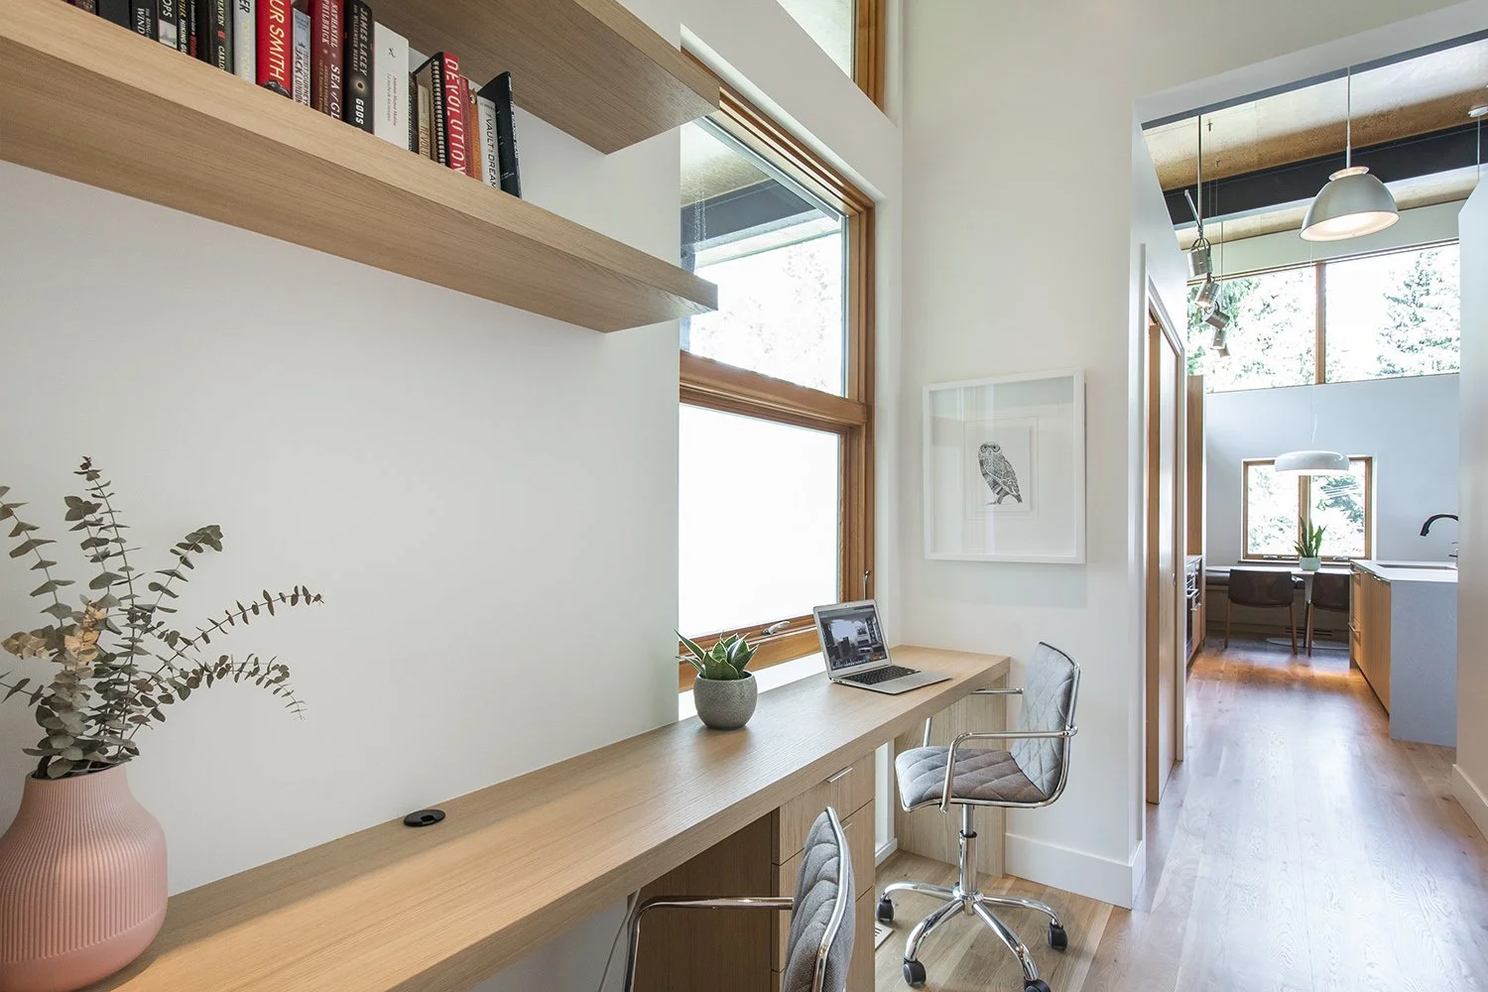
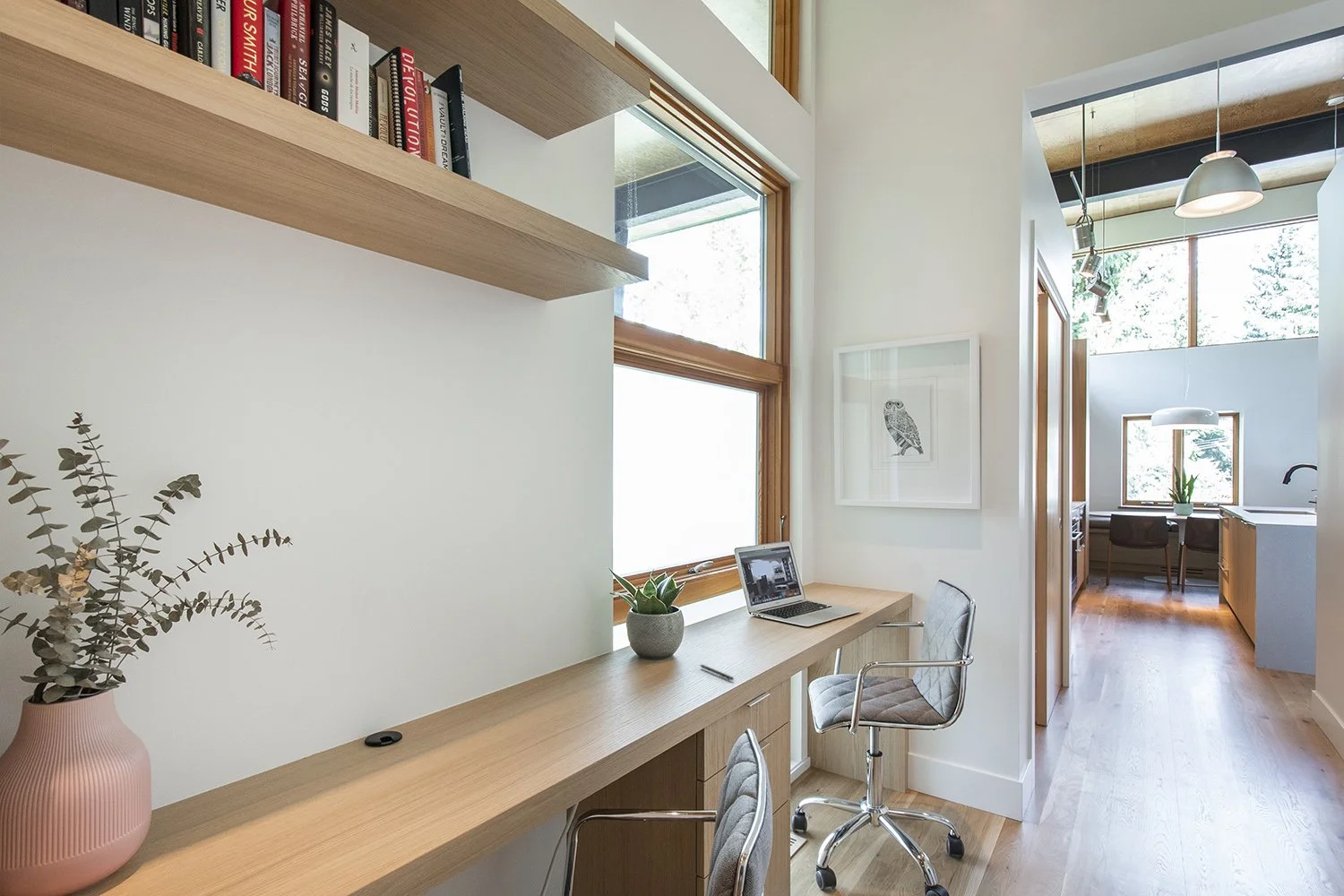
+ pen [699,664,735,681]
